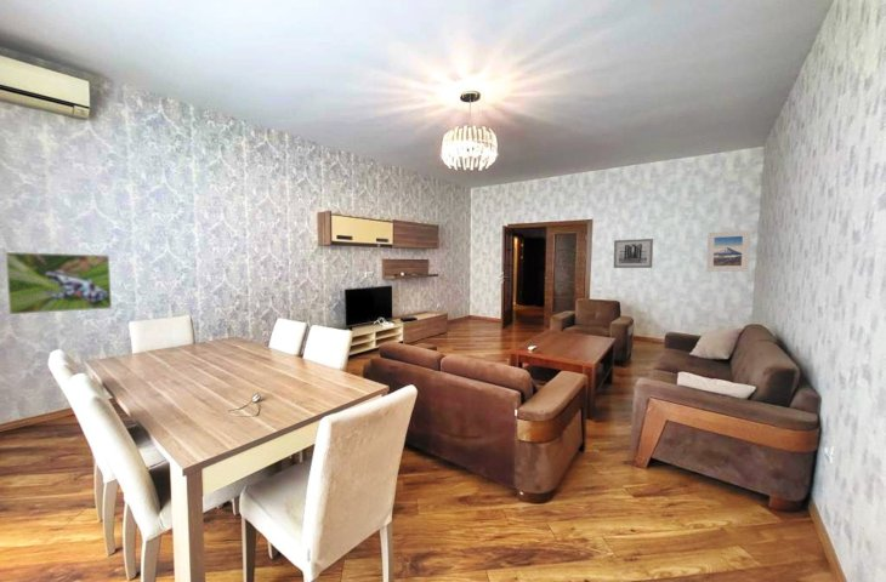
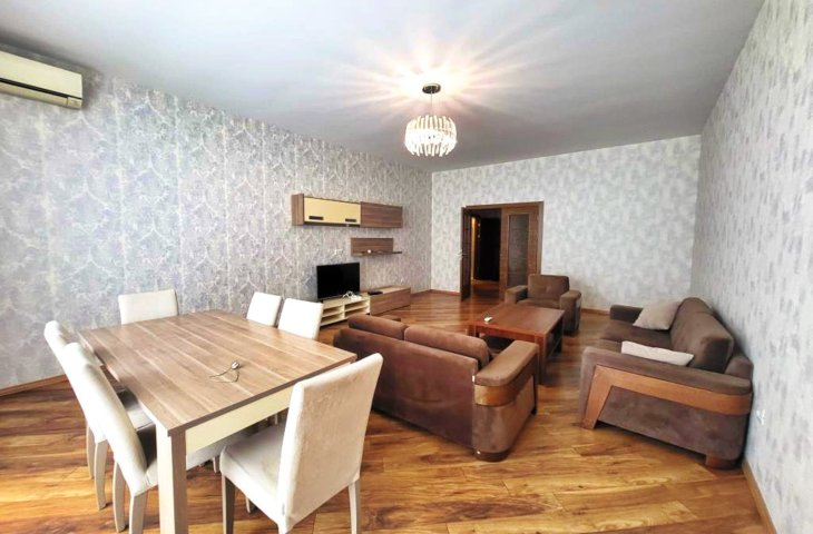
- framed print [705,229,751,273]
- wall art [613,238,654,269]
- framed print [4,251,113,315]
